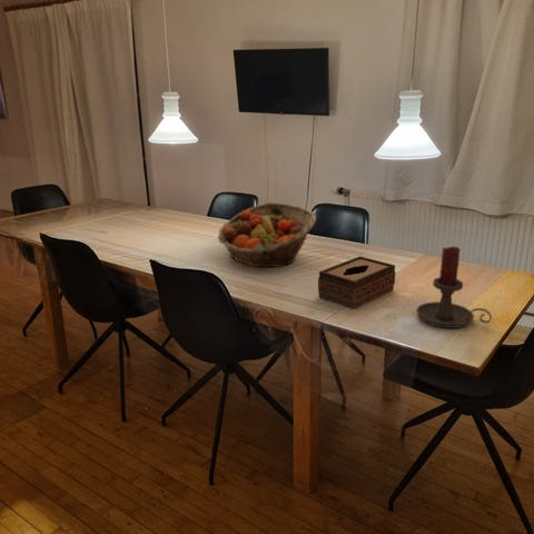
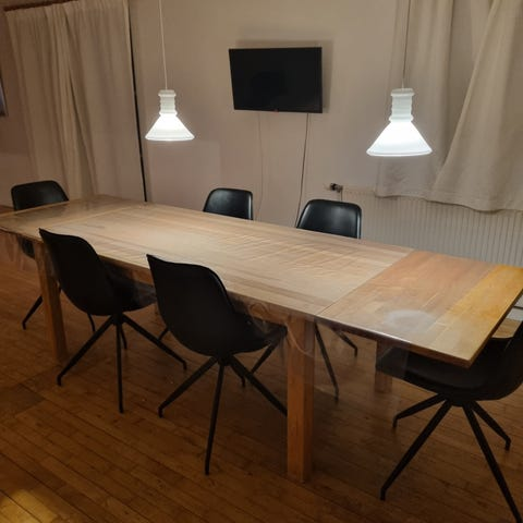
- candle holder [416,246,493,329]
- fruit basket [217,201,317,268]
- tissue box [317,255,397,310]
